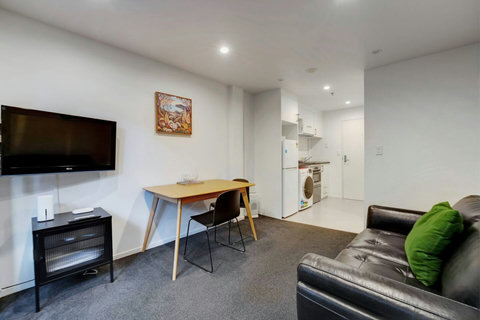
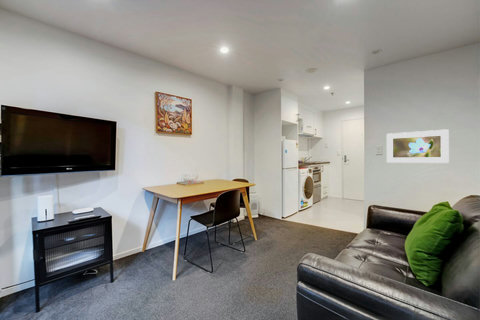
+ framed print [386,129,450,164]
